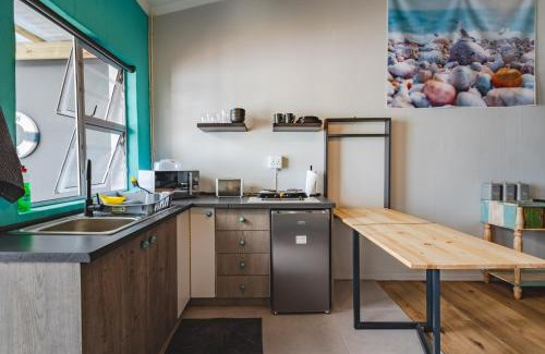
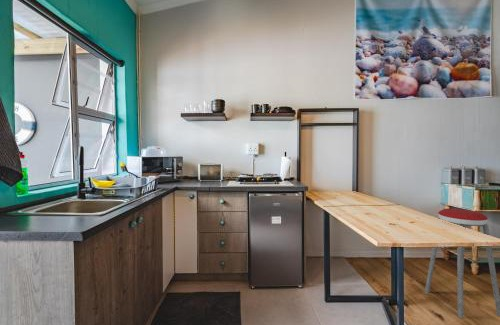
+ music stool [424,208,500,319]
